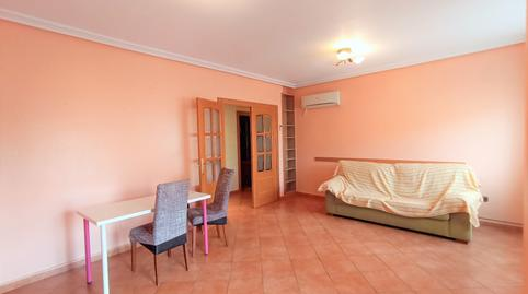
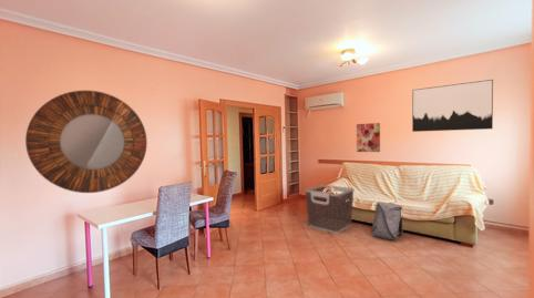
+ wall art [411,79,494,133]
+ clothes hamper [304,184,355,234]
+ wall art [356,122,381,153]
+ home mirror [24,90,148,194]
+ backpack [370,201,403,242]
